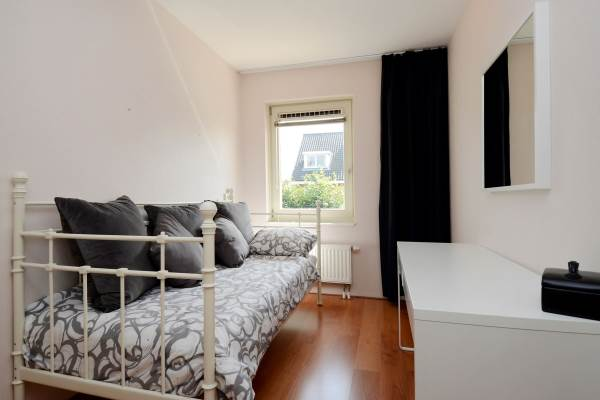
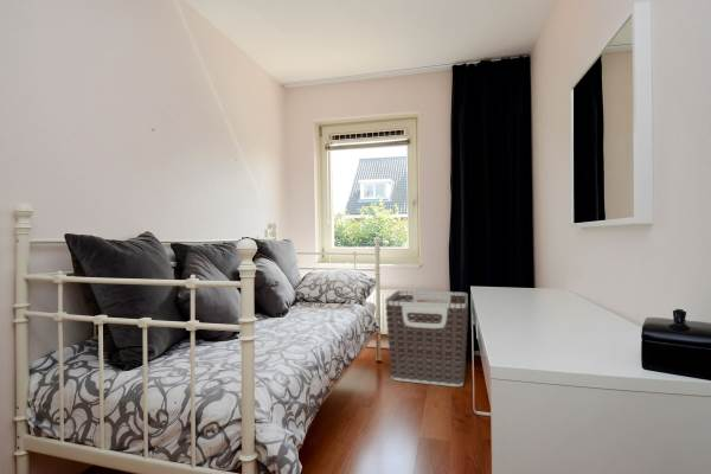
+ clothes hamper [384,289,469,387]
